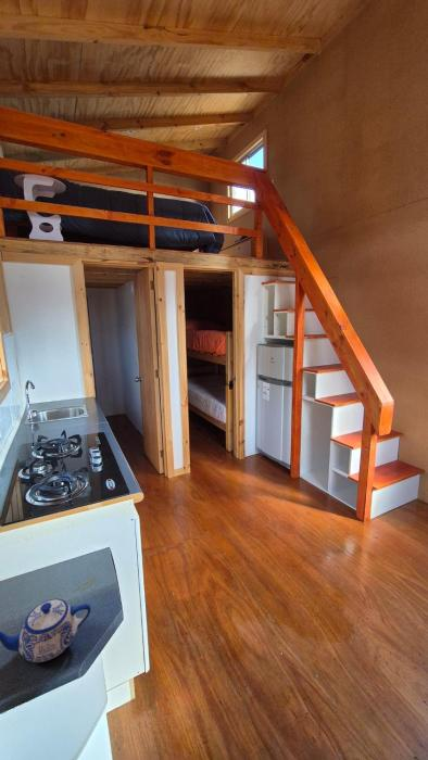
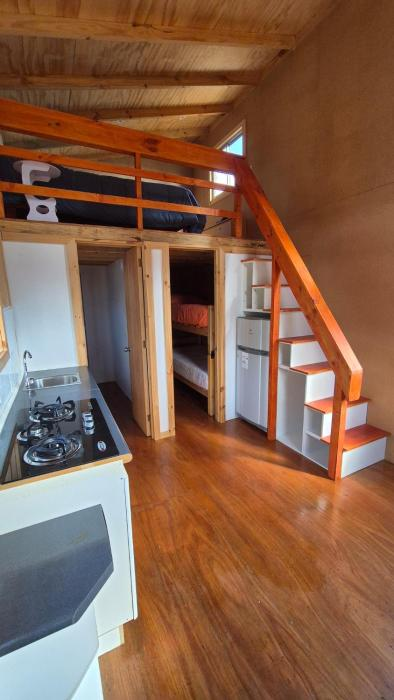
- teapot [0,598,91,663]
